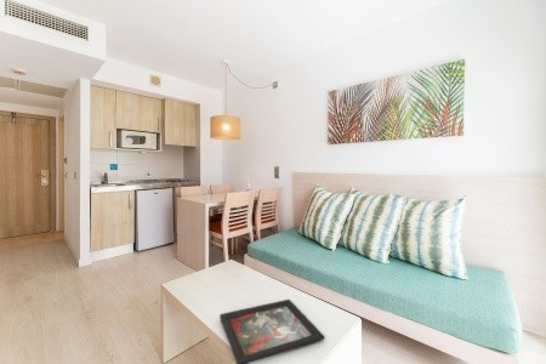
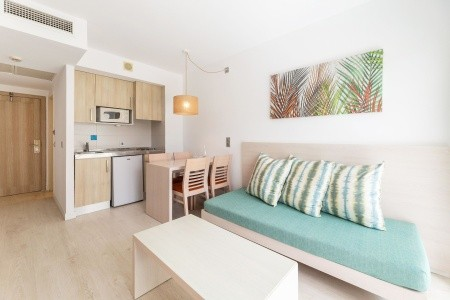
- decorative tray [218,298,325,364]
